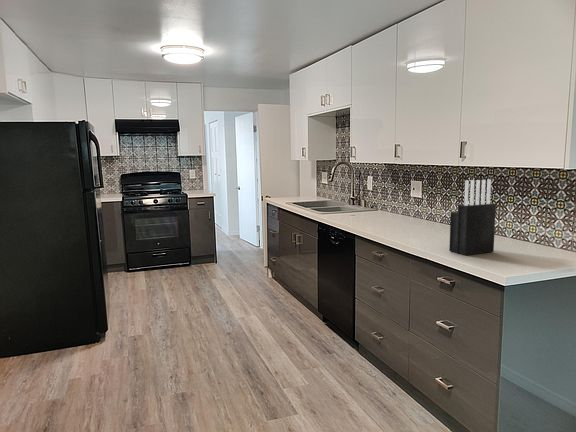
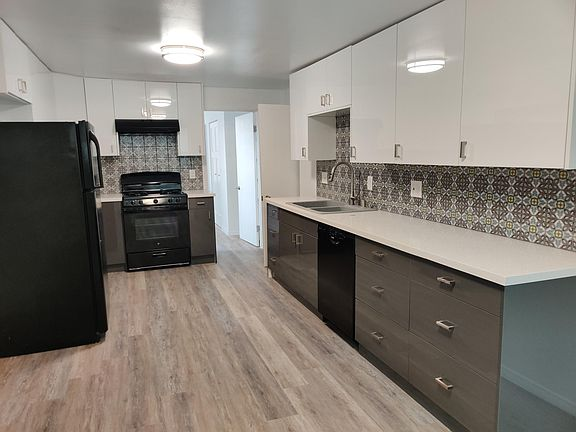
- knife block [448,179,497,256]
